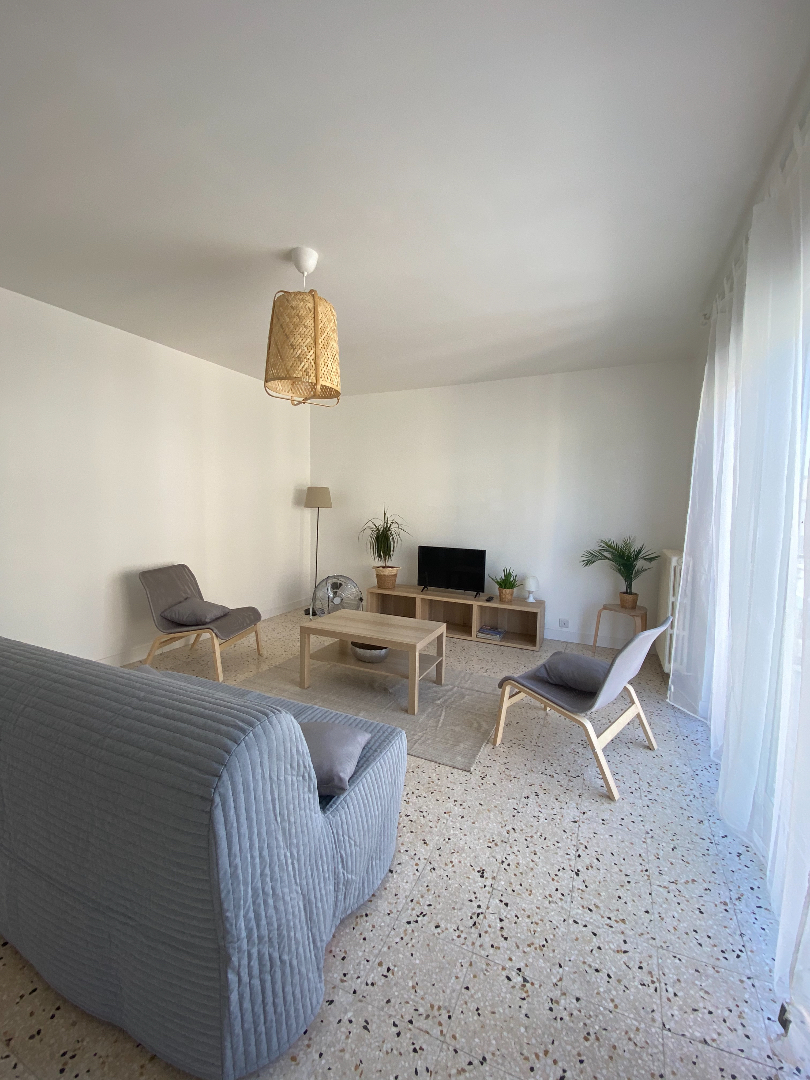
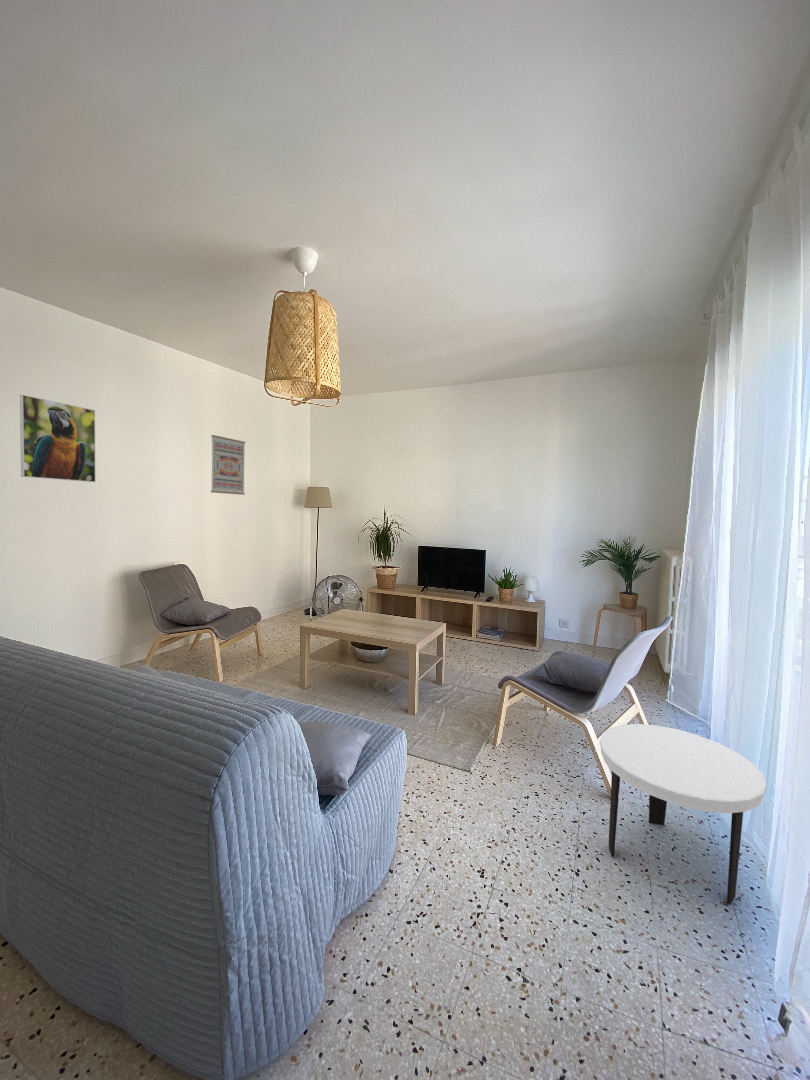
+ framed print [19,394,97,483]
+ side table [599,723,768,906]
+ wall art [210,434,247,496]
